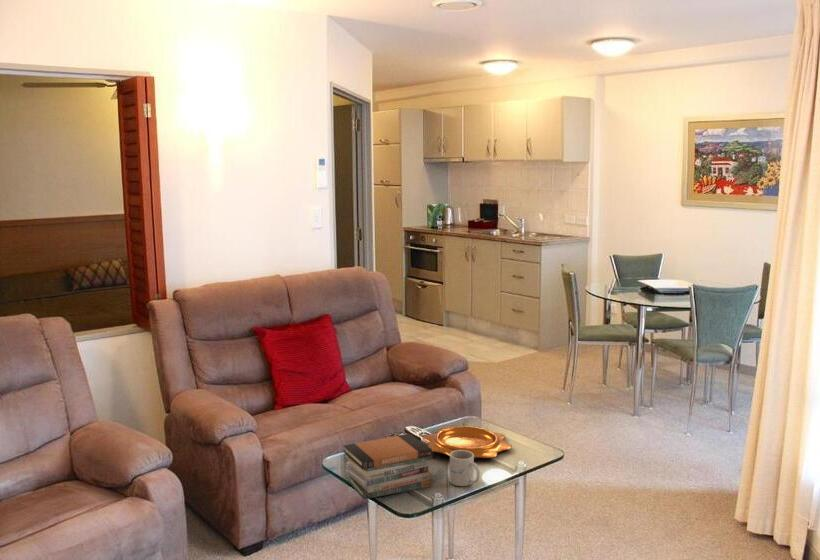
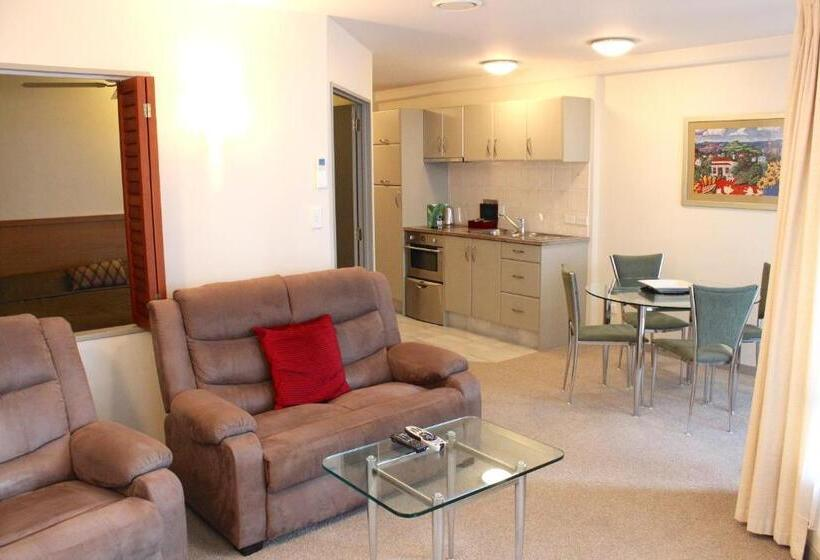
- book stack [342,433,433,500]
- decorative bowl [422,425,513,459]
- mug [448,450,481,487]
